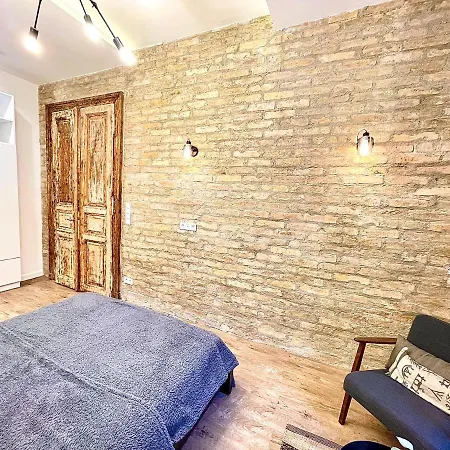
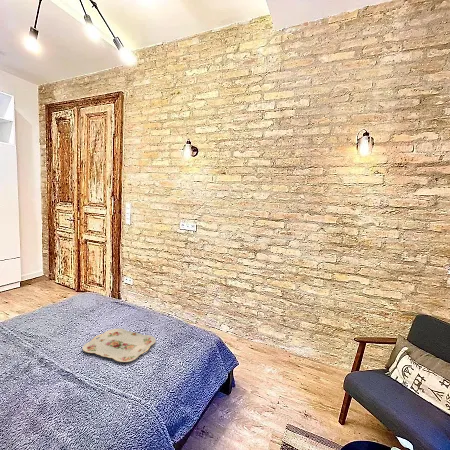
+ serving tray [82,327,157,363]
